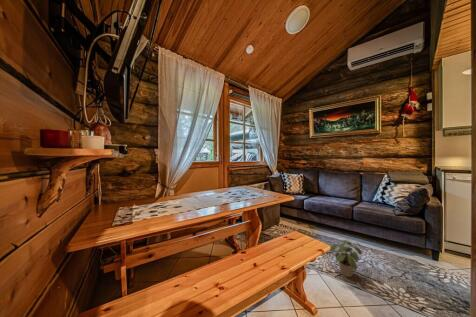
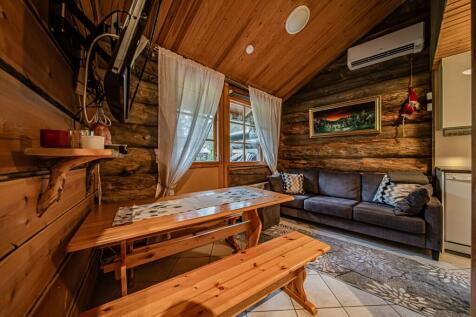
- potted plant [329,239,364,278]
